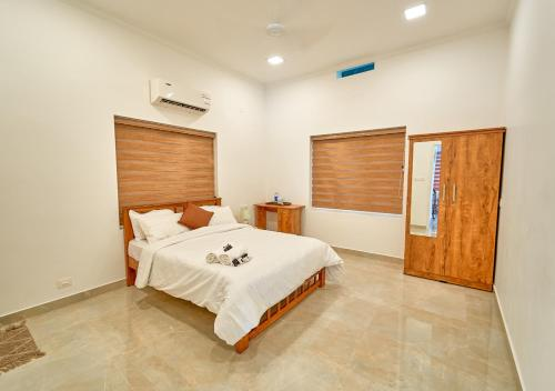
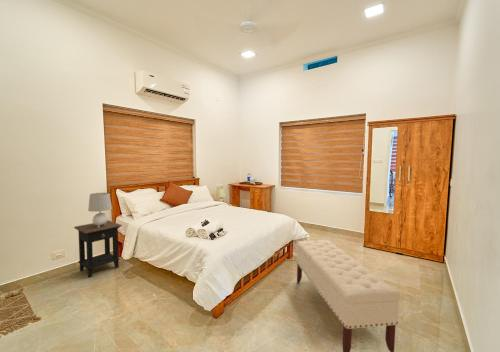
+ side table [73,219,123,278]
+ bench [295,239,401,352]
+ table lamp [87,192,113,228]
